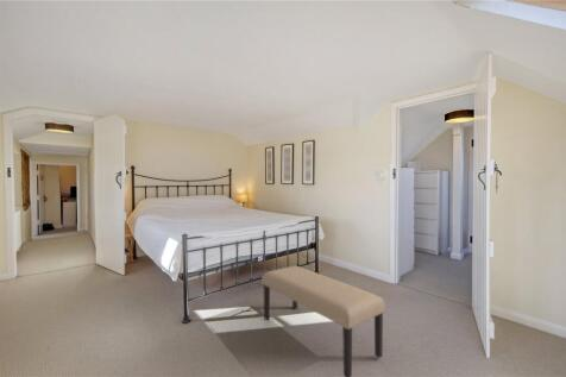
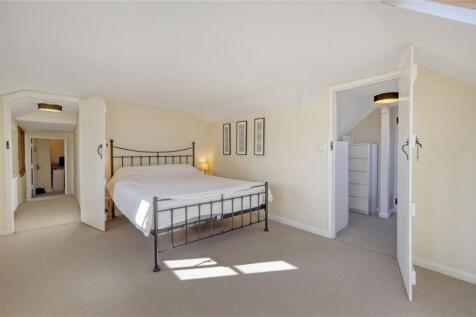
- bench [260,265,386,377]
